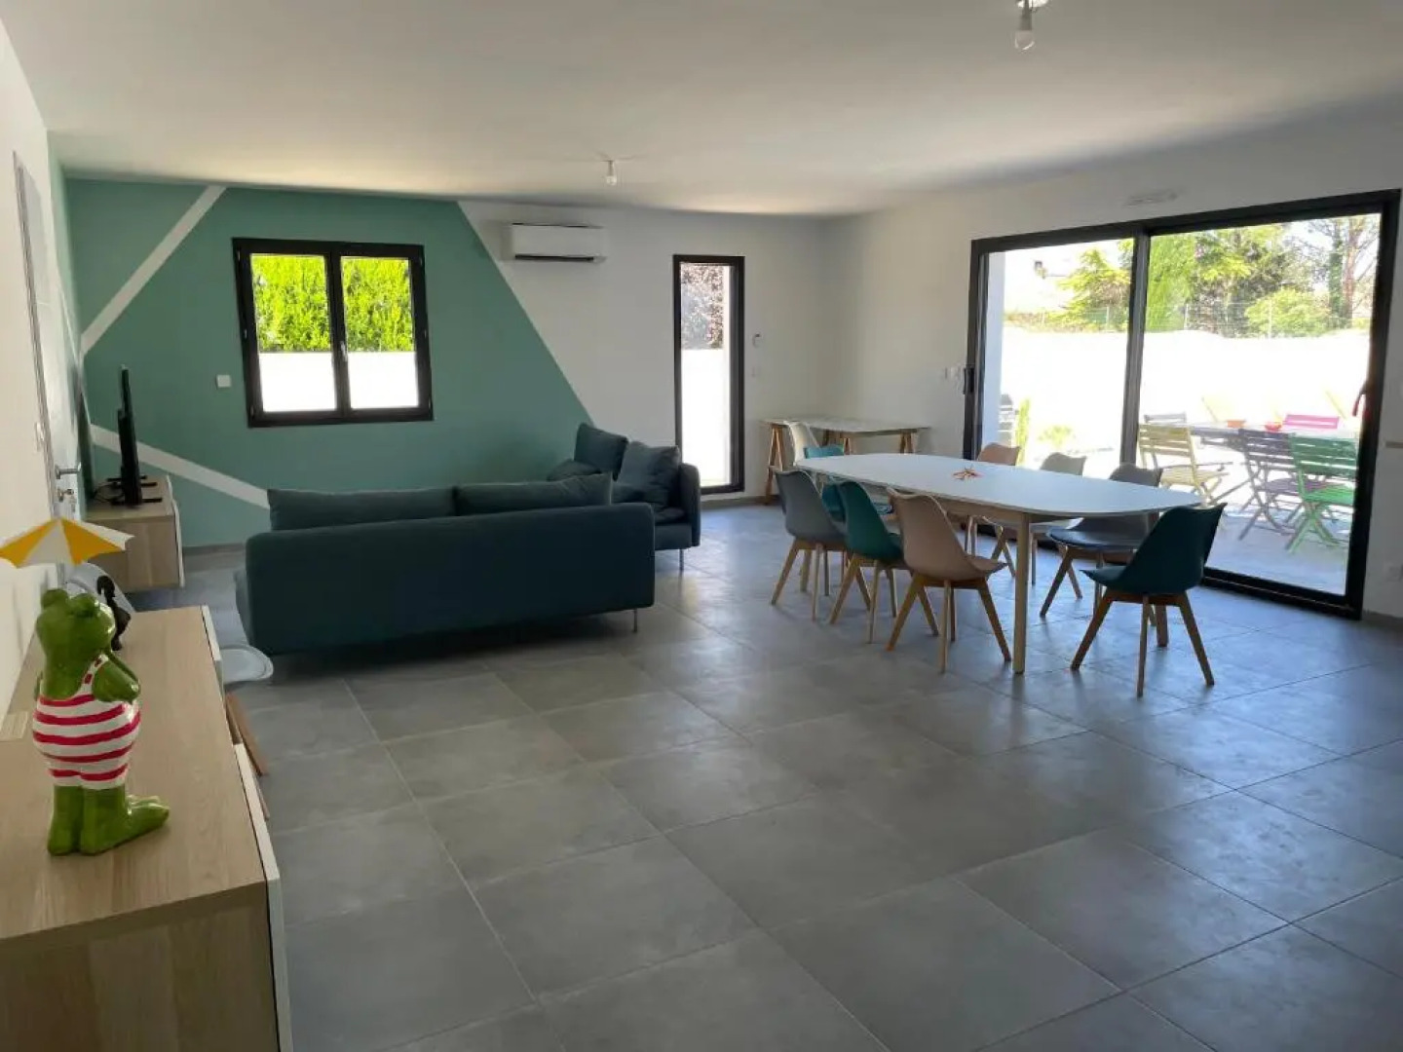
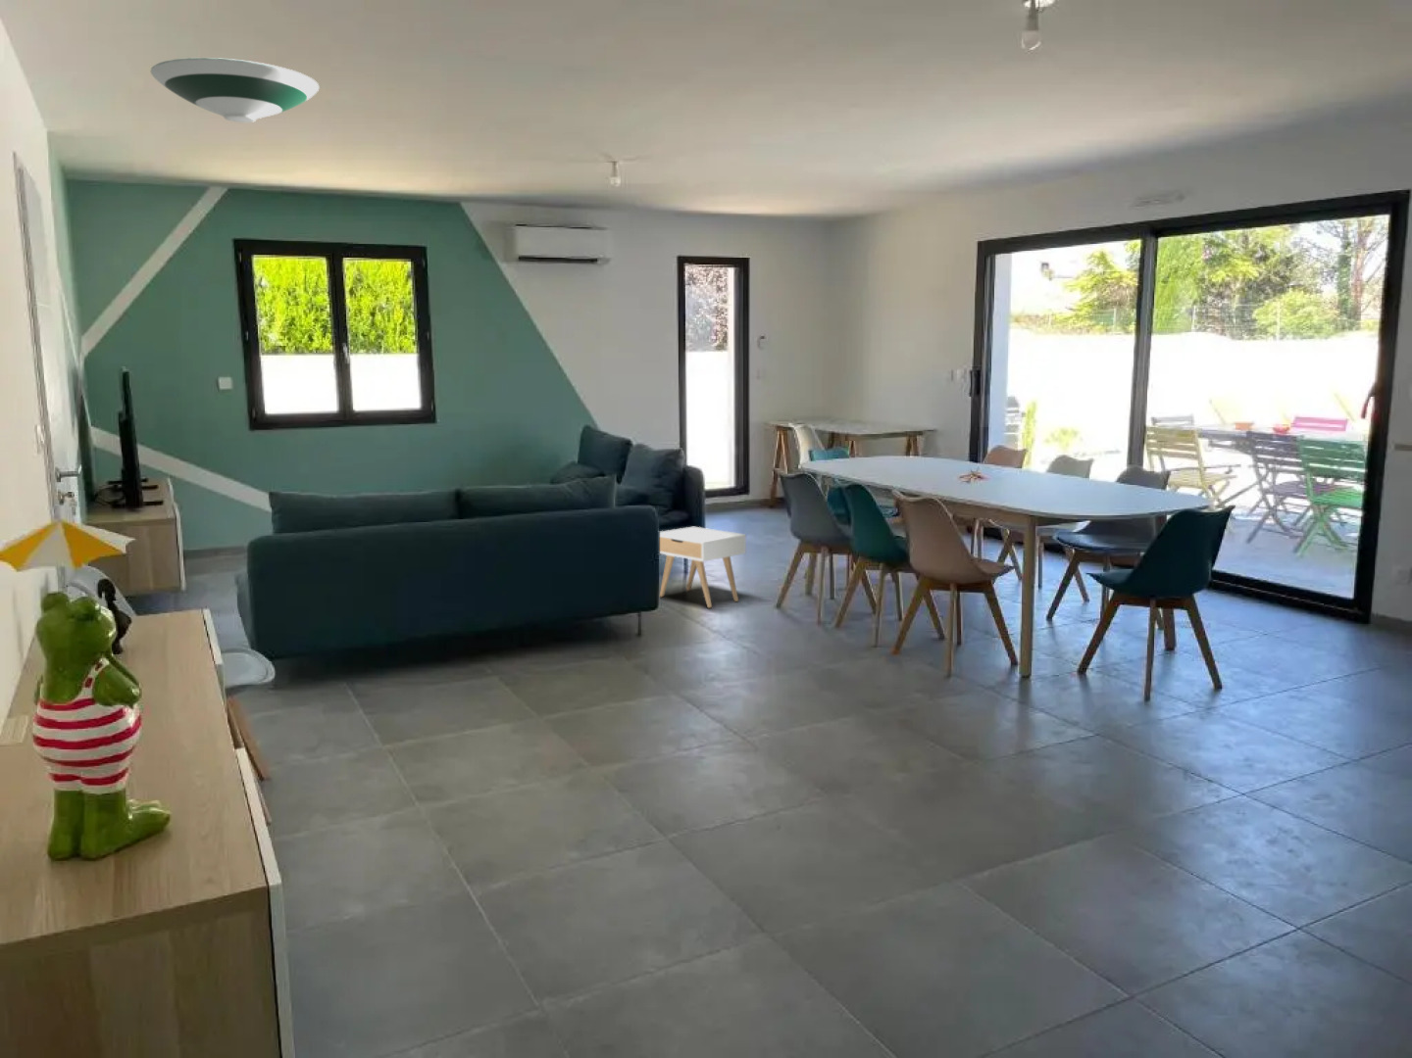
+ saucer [150,57,320,123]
+ nightstand [659,526,747,608]
